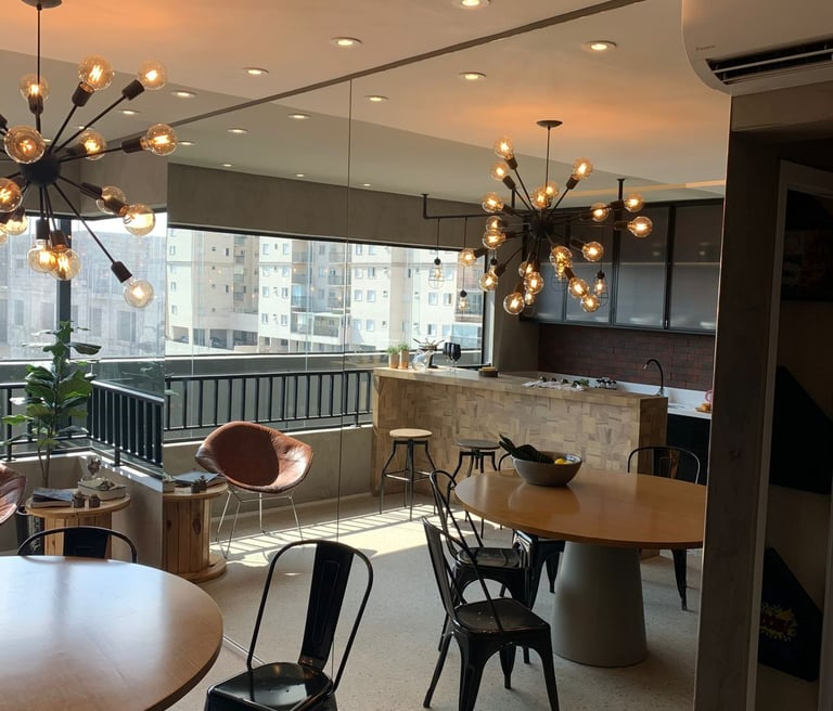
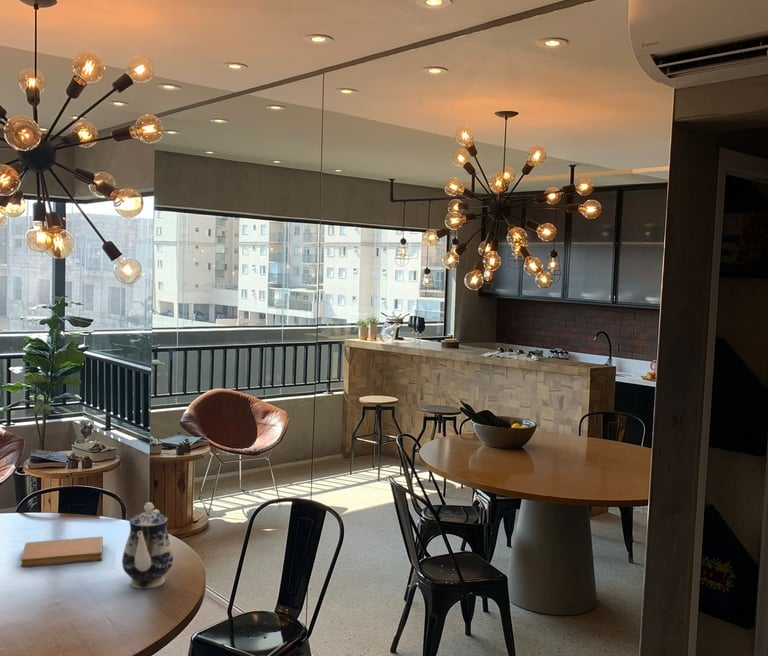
+ teapot [121,501,174,590]
+ notebook [20,535,104,568]
